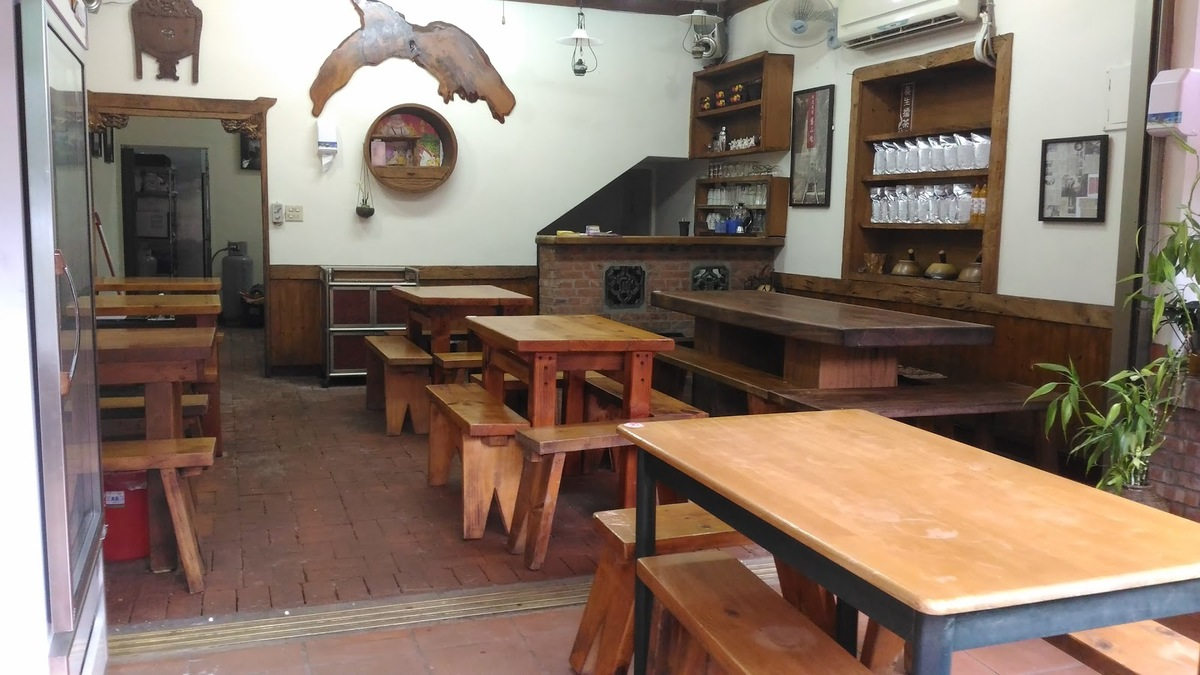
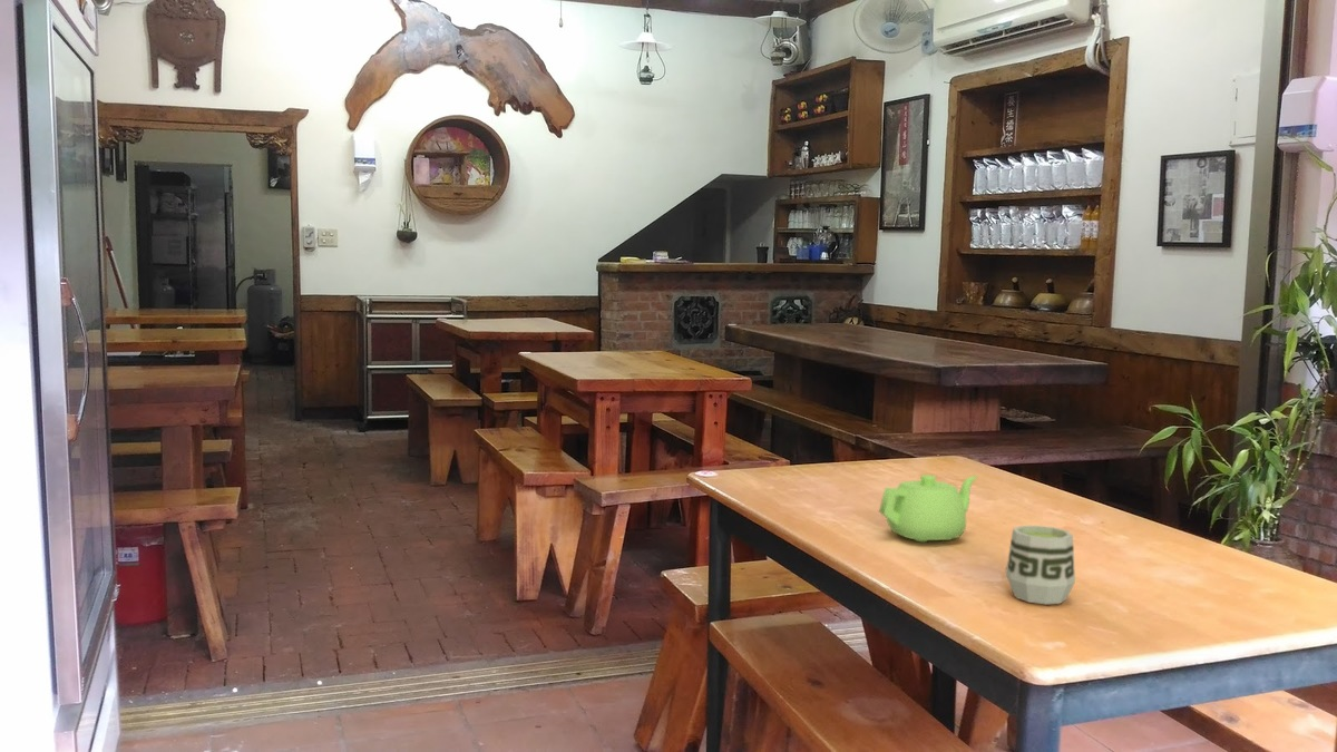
+ cup [1005,525,1076,605]
+ teapot [878,473,979,543]
